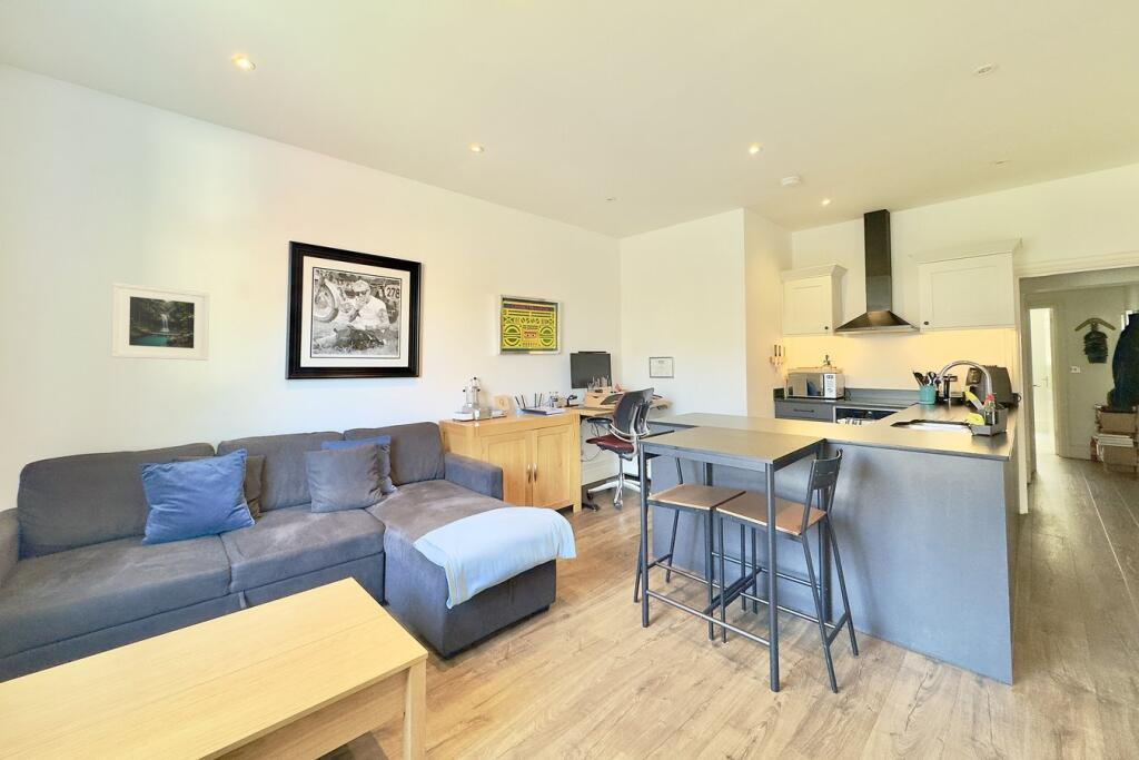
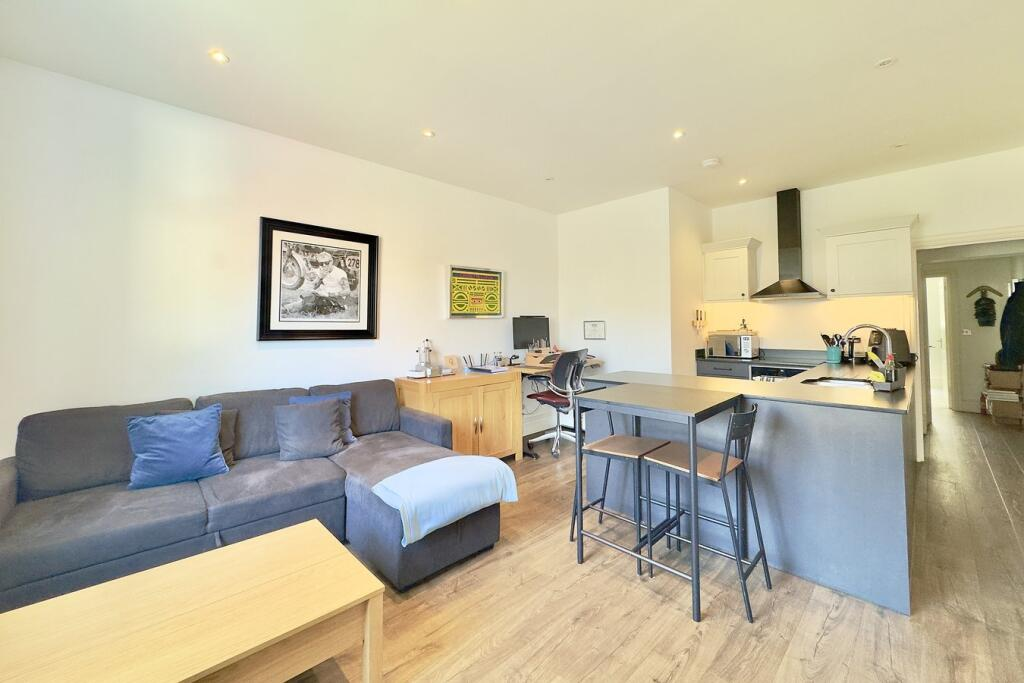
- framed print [110,282,210,362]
